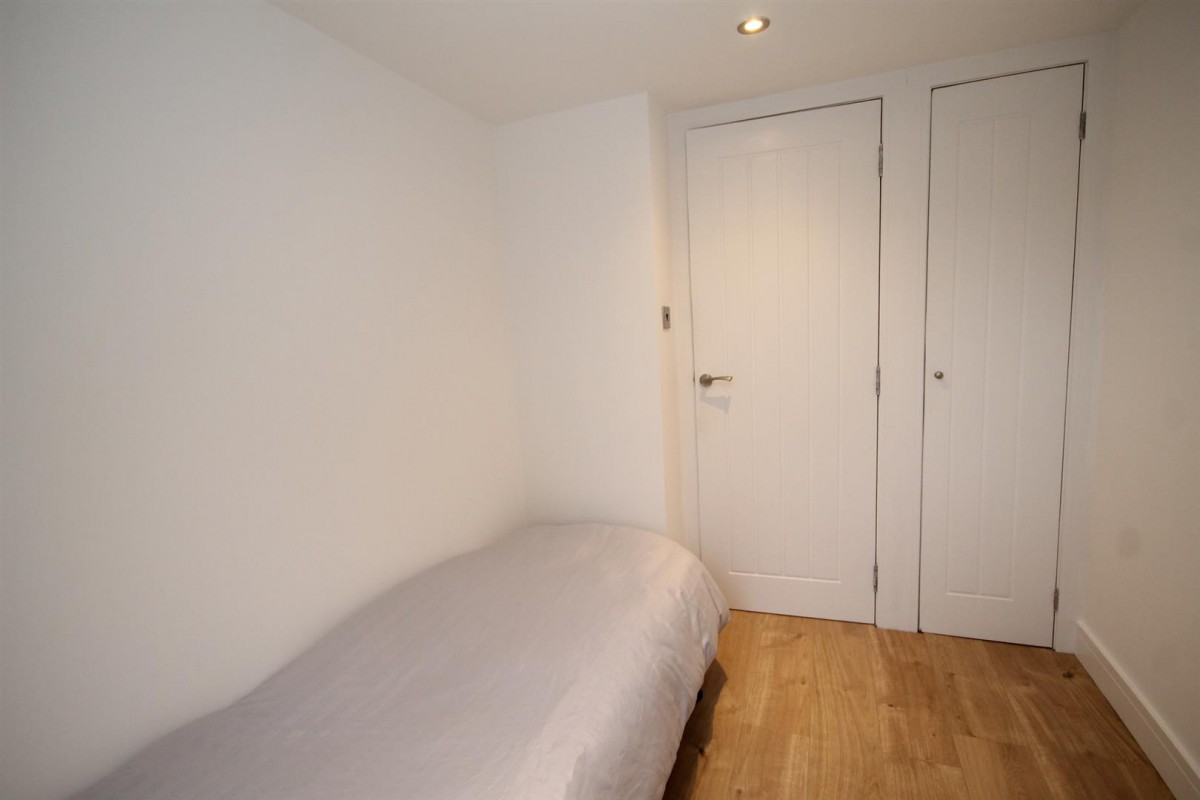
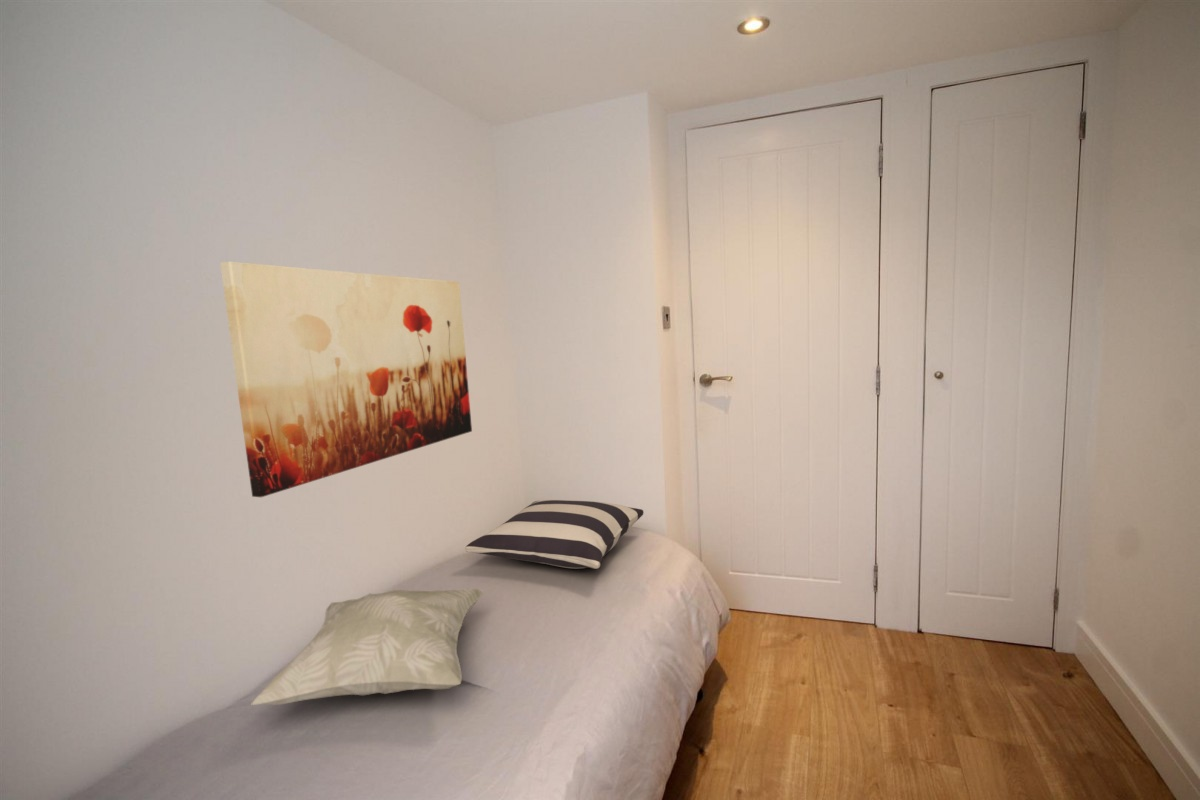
+ decorative pillow [251,588,484,706]
+ pillow [464,499,645,570]
+ wall art [219,261,473,498]
